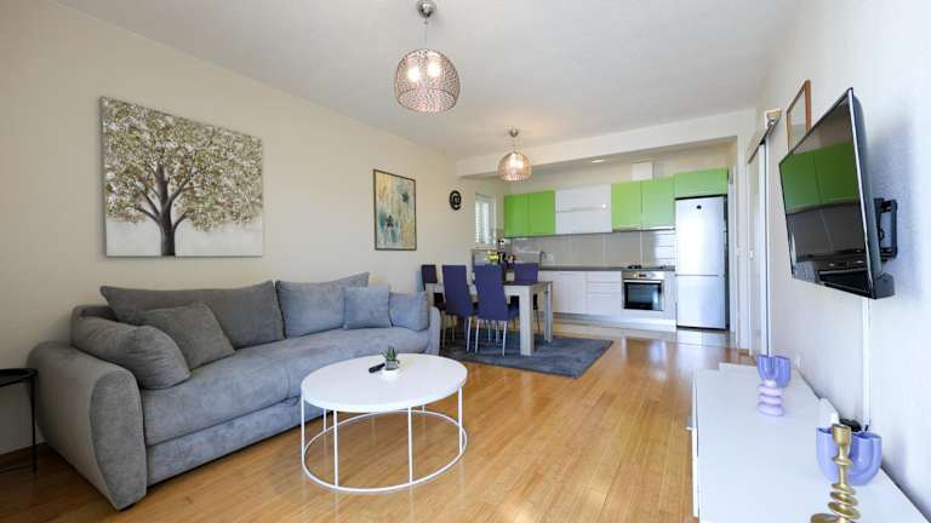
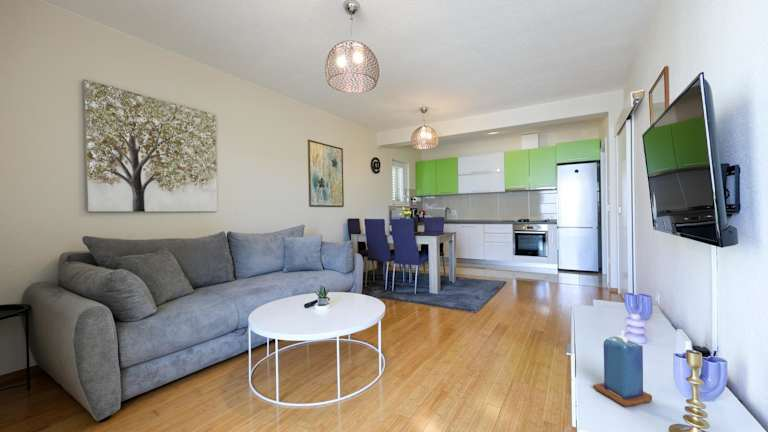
+ candle [592,329,653,408]
